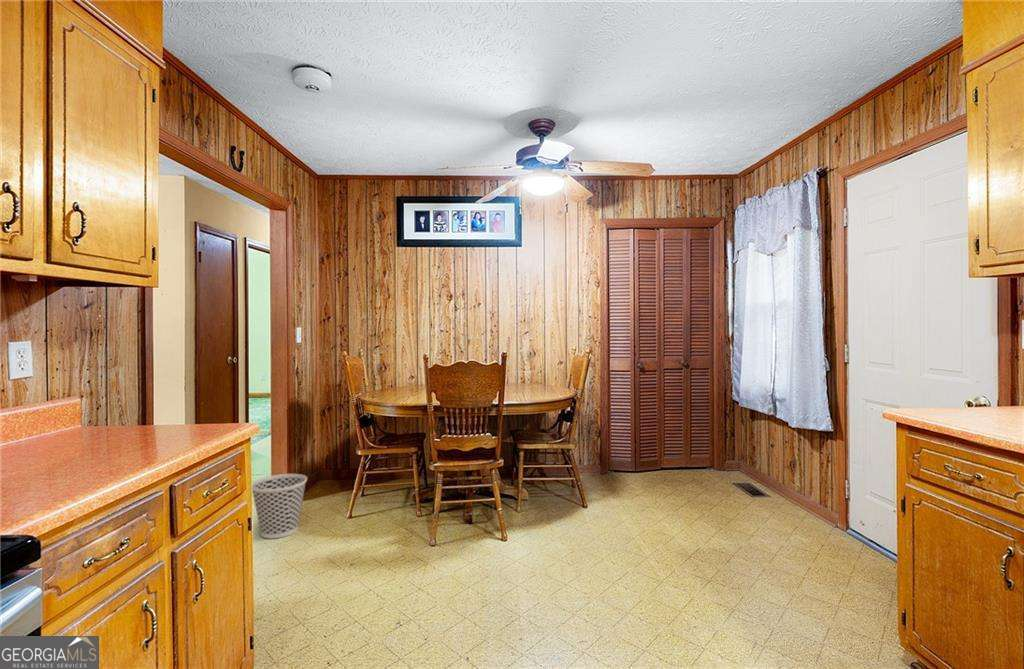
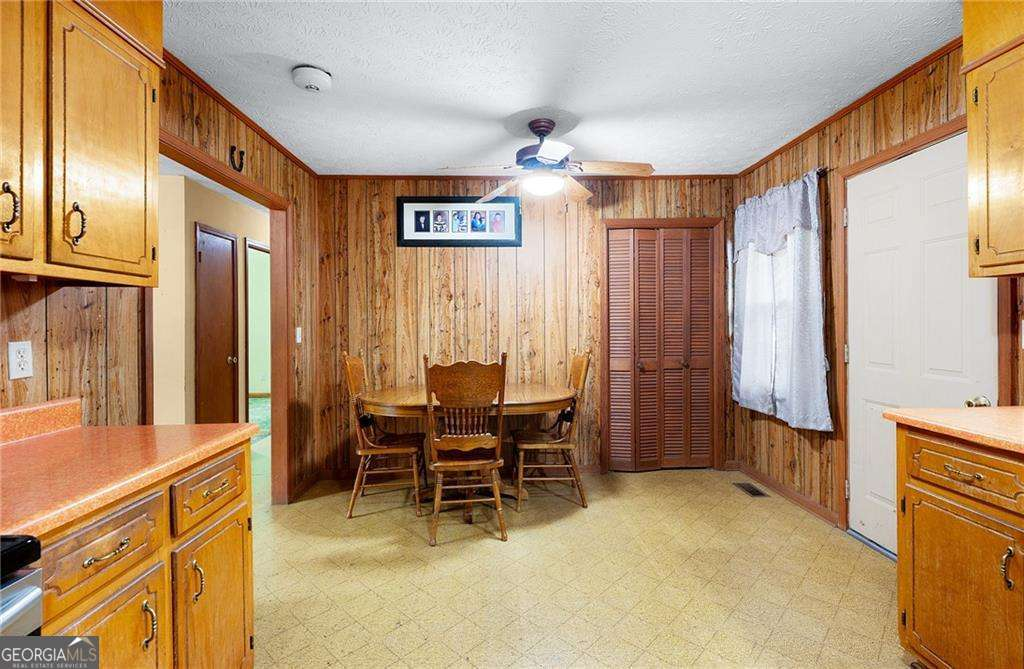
- wastebasket [251,473,308,539]
